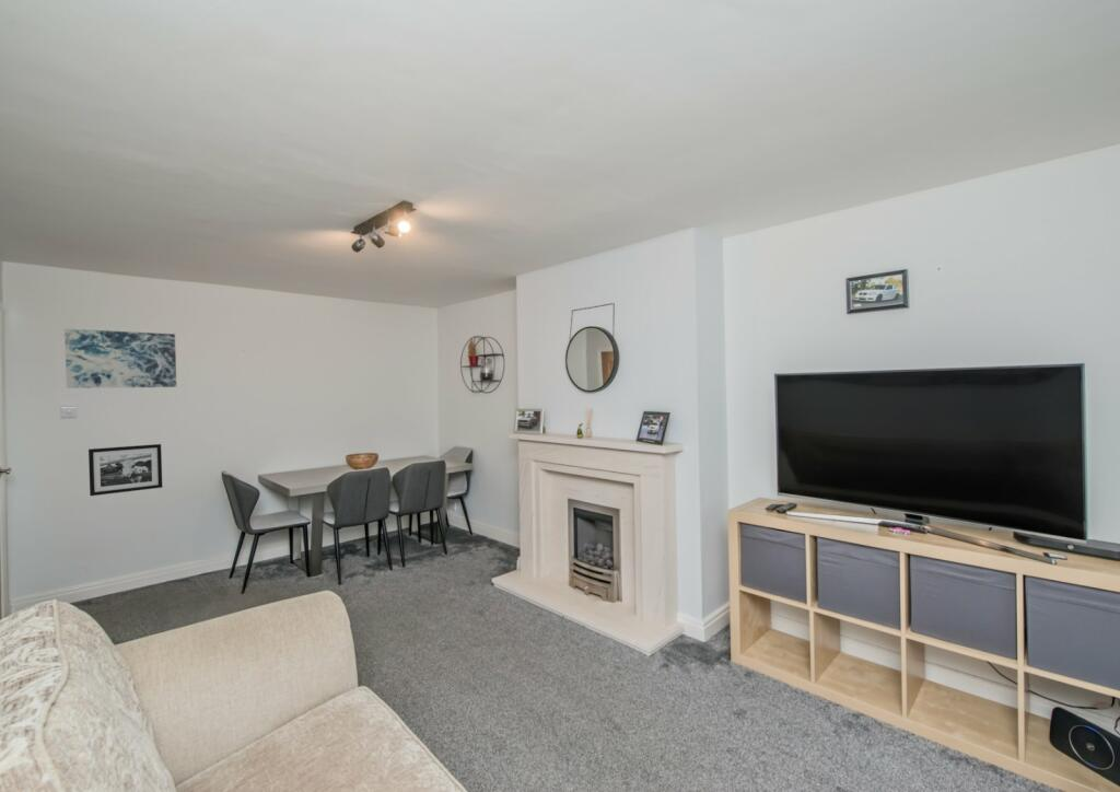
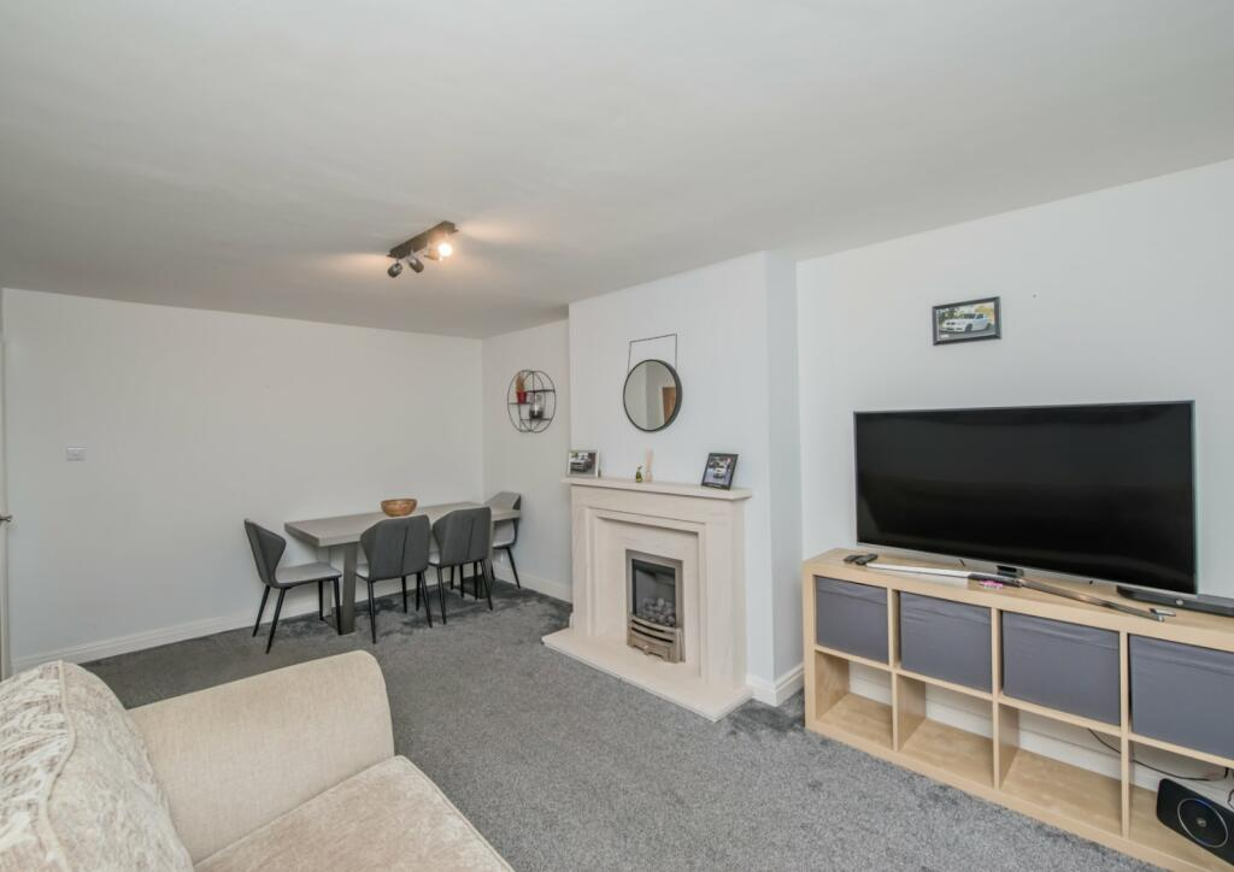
- wall art [63,328,177,389]
- picture frame [88,443,163,497]
